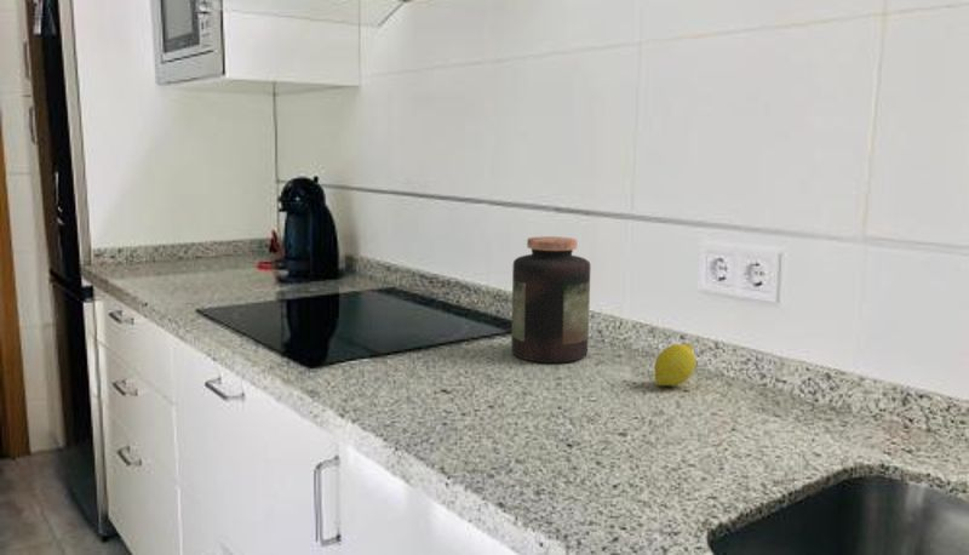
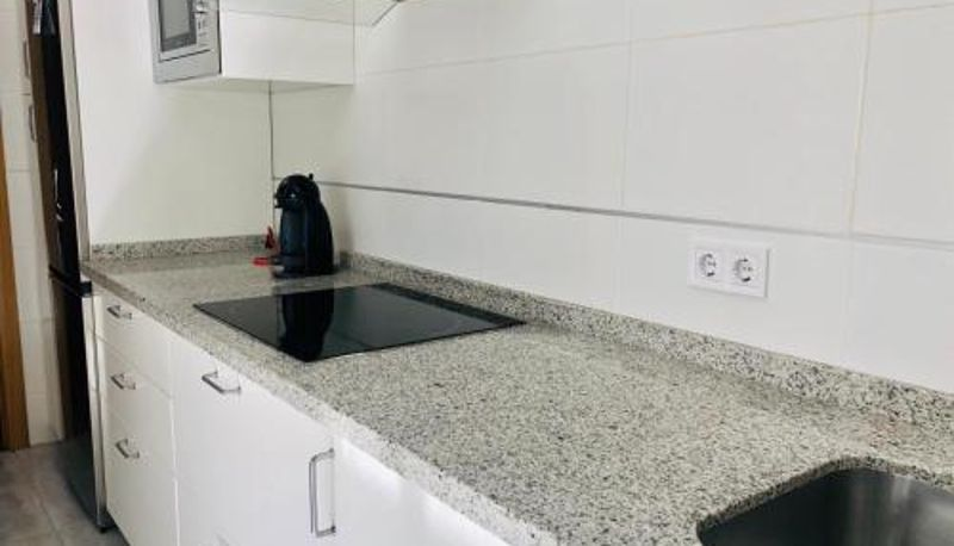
- fruit [653,343,698,387]
- jar [510,235,591,364]
